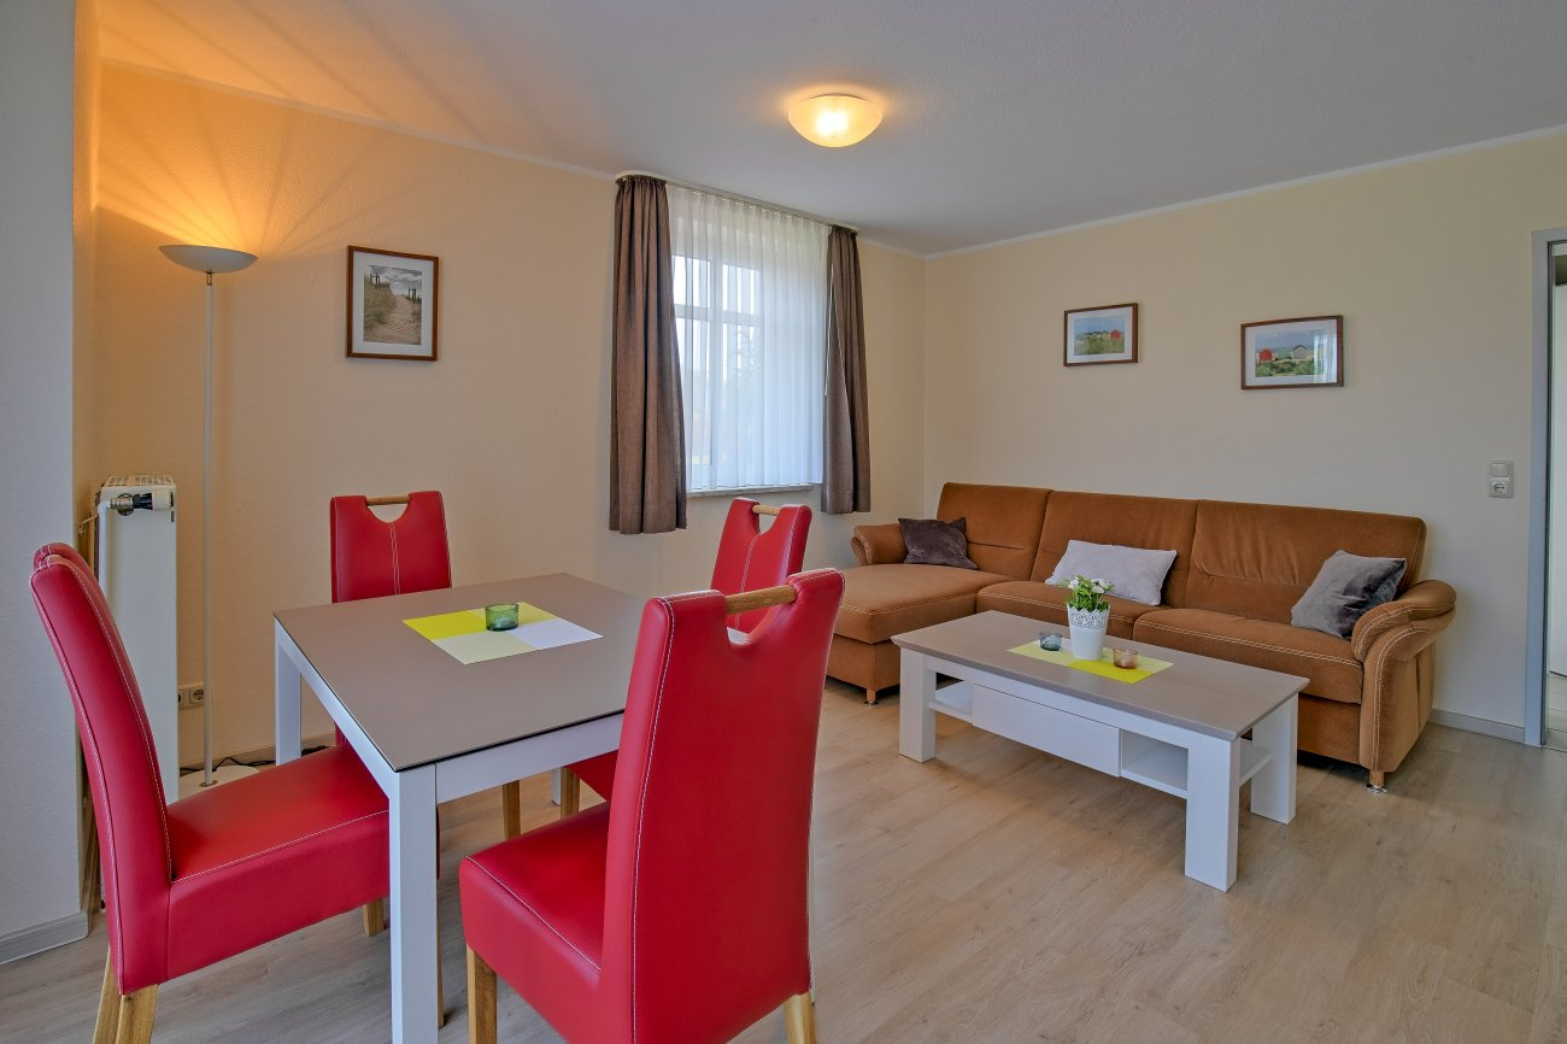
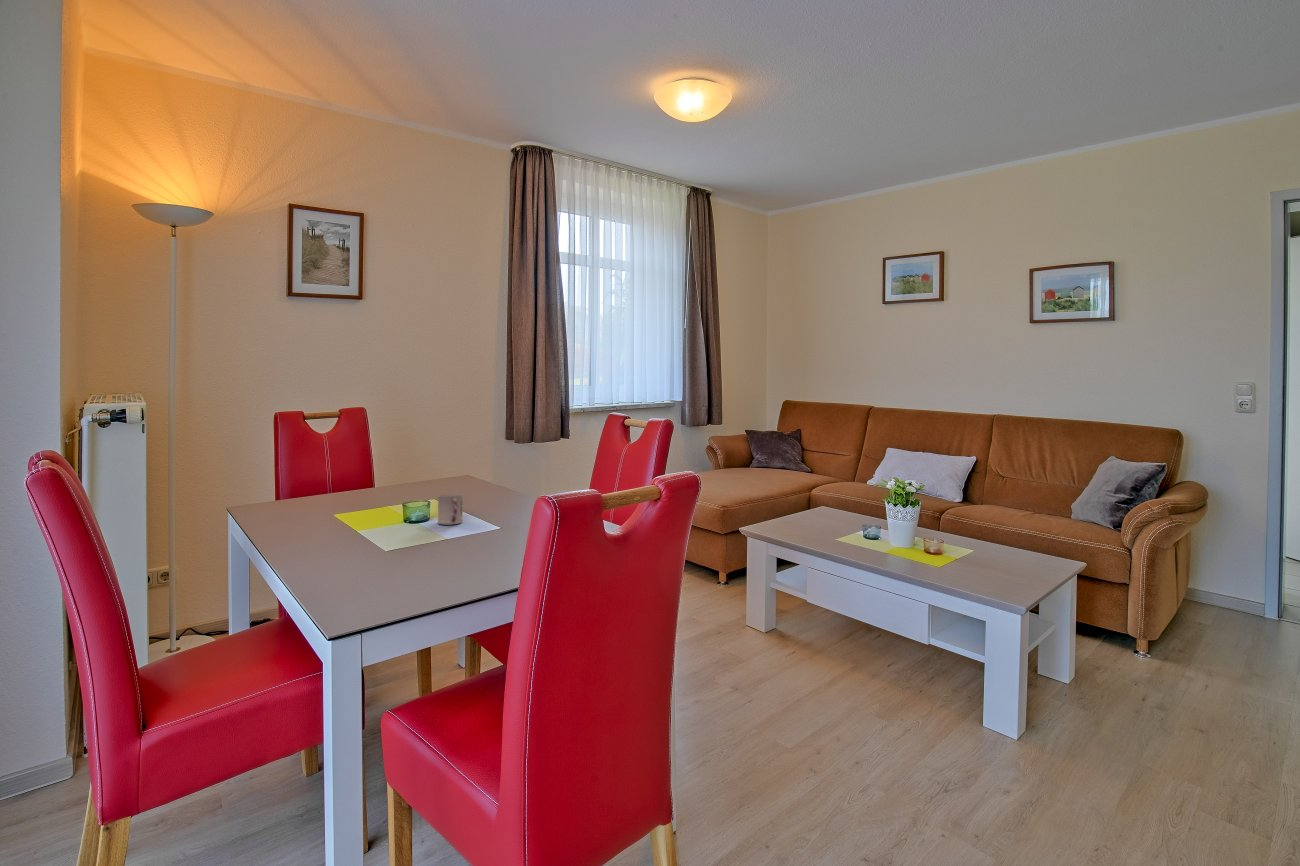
+ cup [437,493,463,525]
